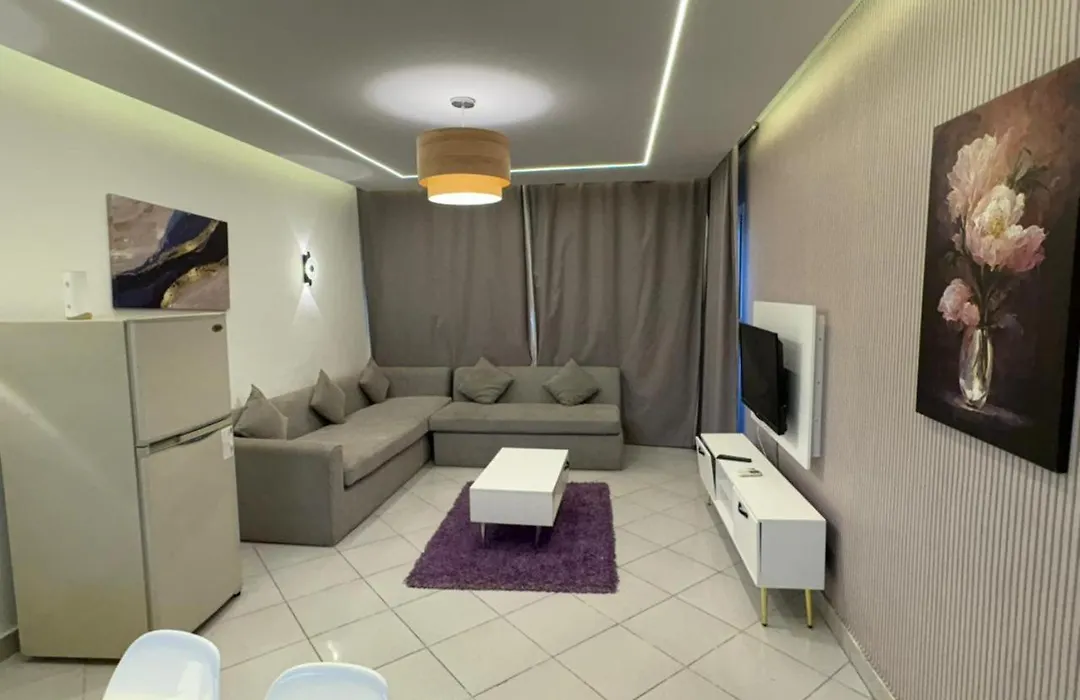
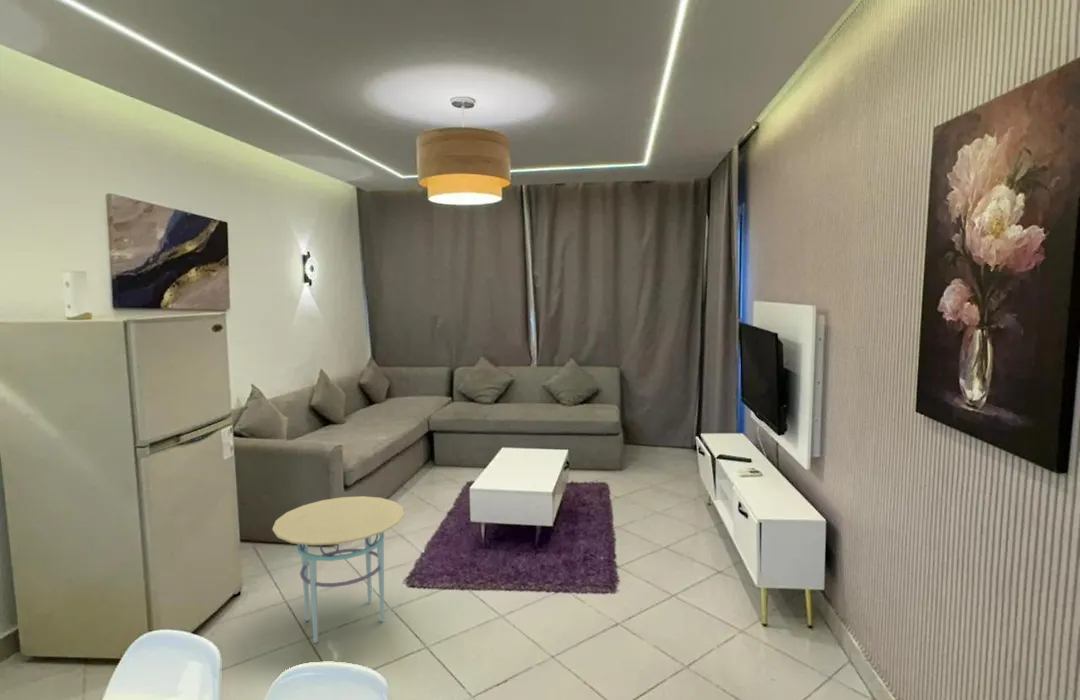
+ side table [271,495,405,644]
